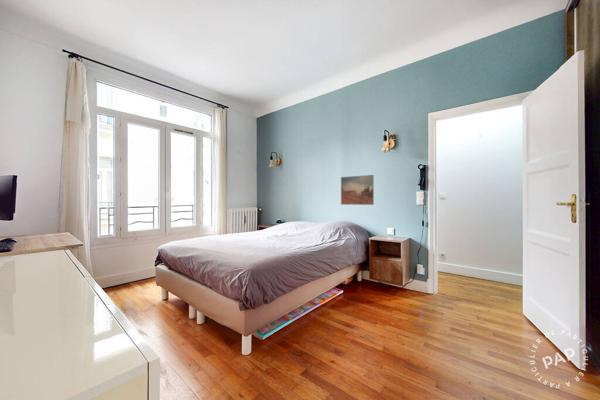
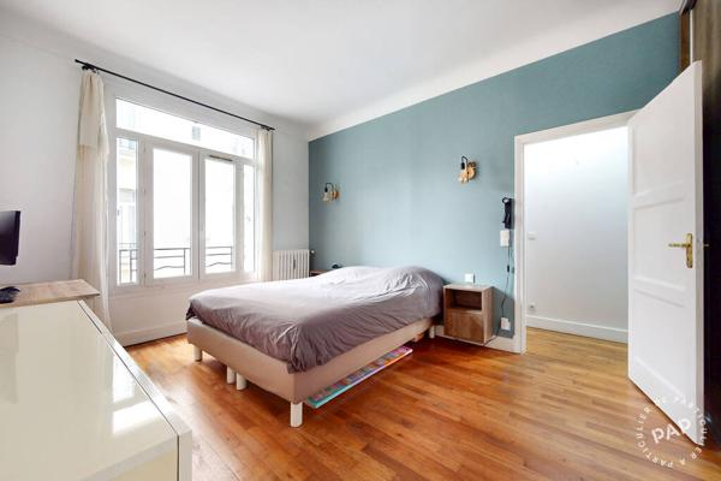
- wall art [340,174,375,206]
